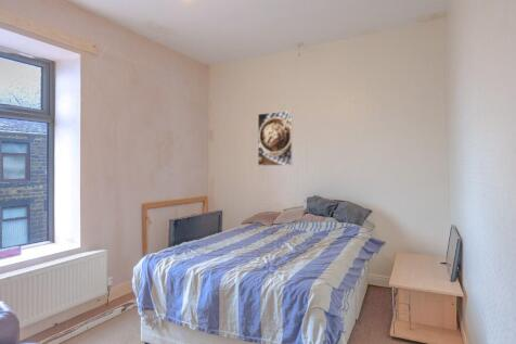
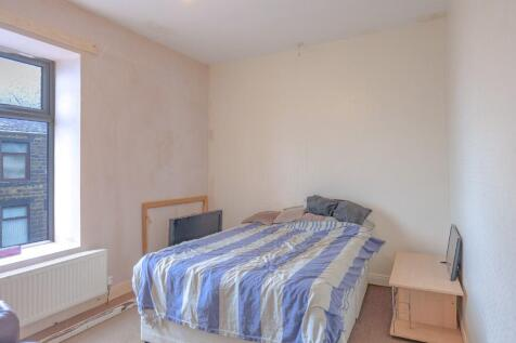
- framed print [257,110,294,167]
